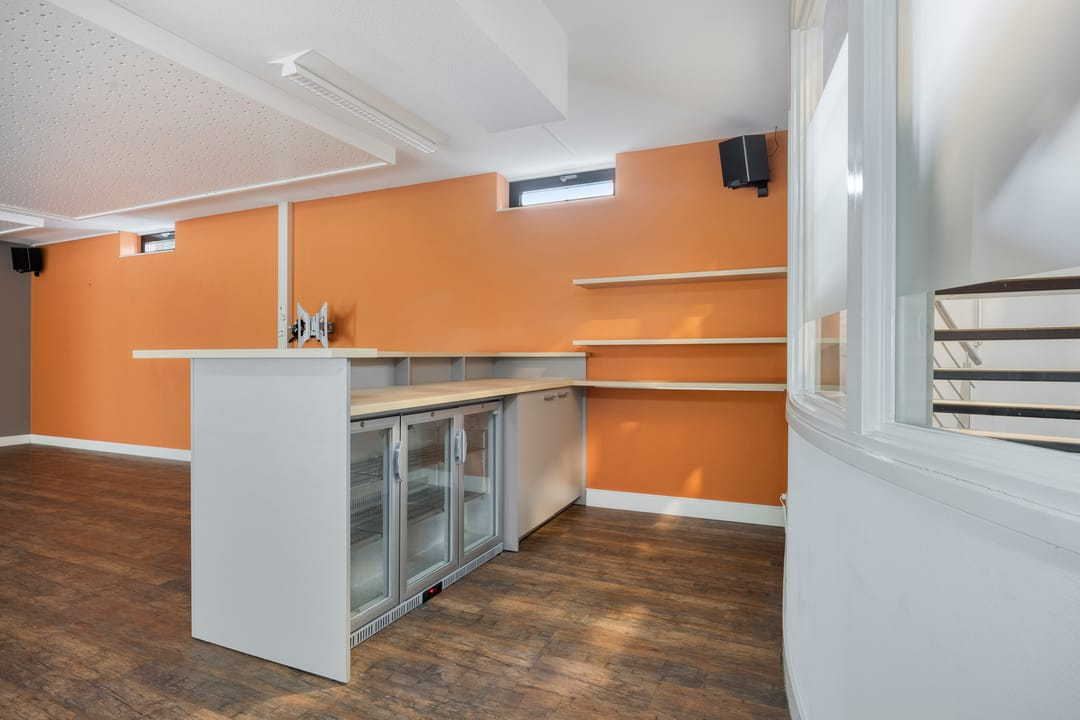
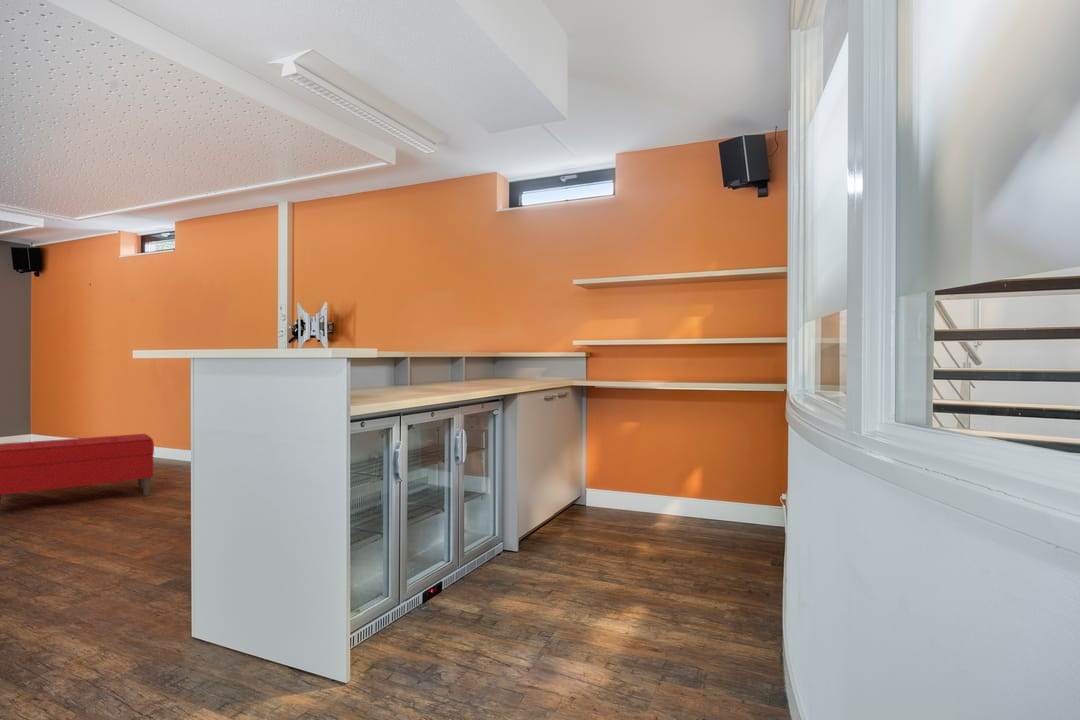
+ bench [0,433,155,506]
